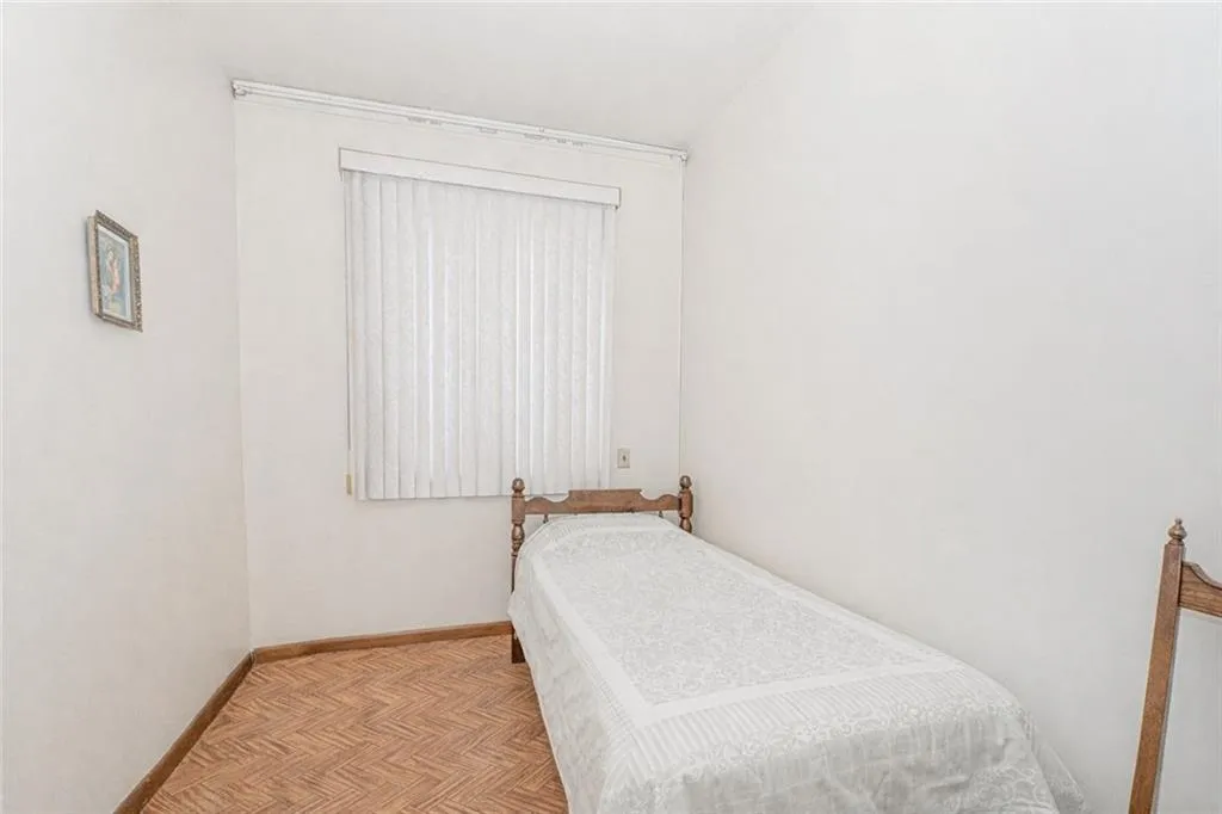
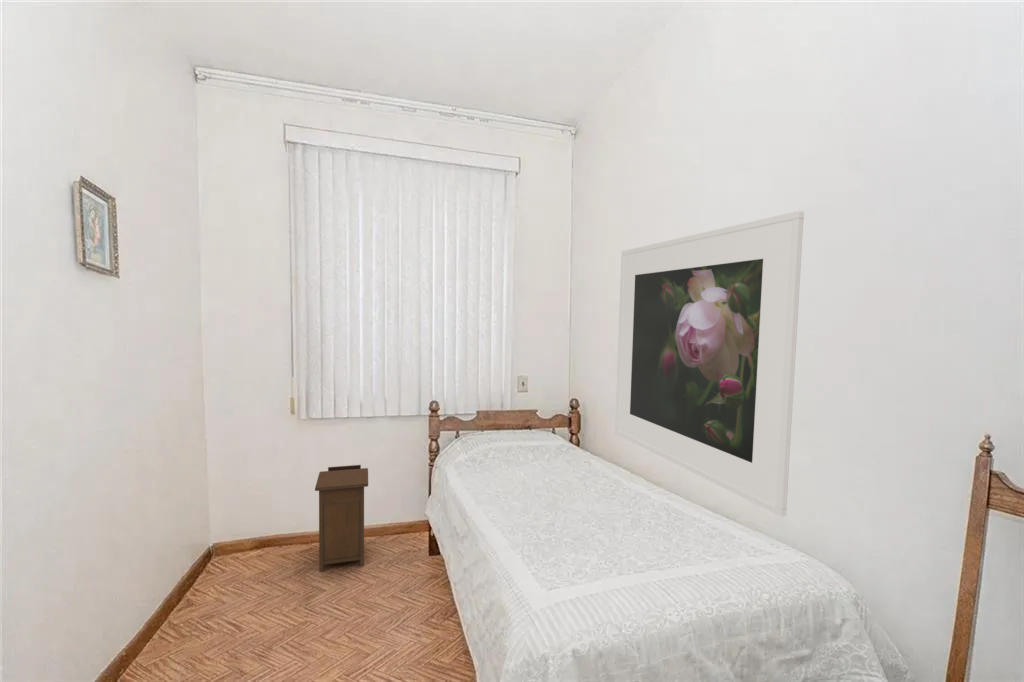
+ nightstand [314,464,369,573]
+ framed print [614,210,805,517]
